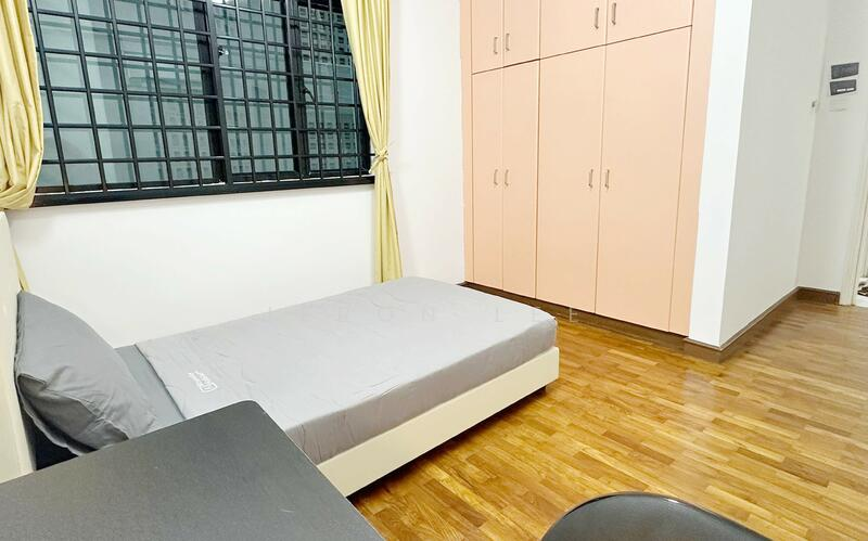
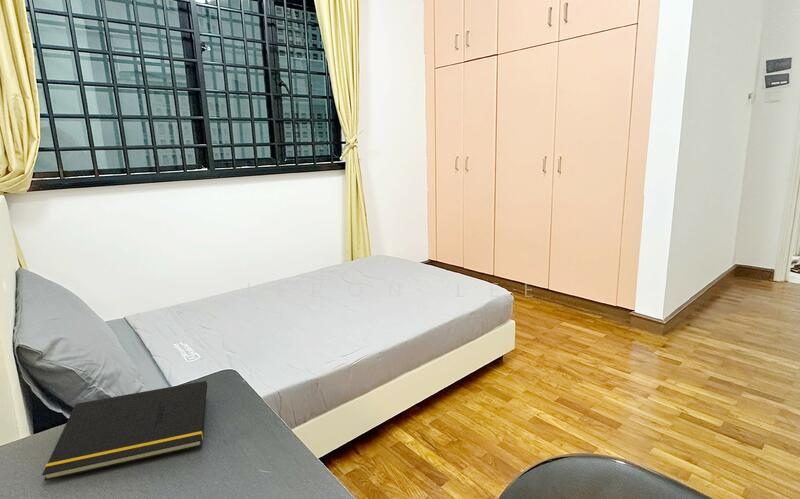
+ notepad [41,380,208,482]
